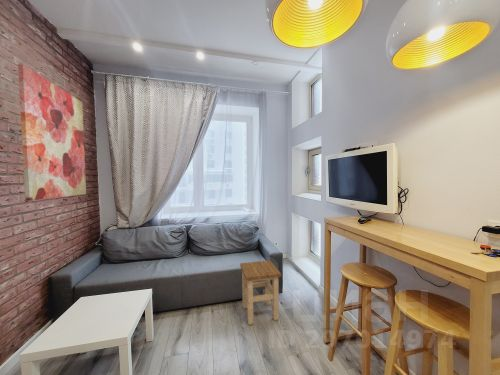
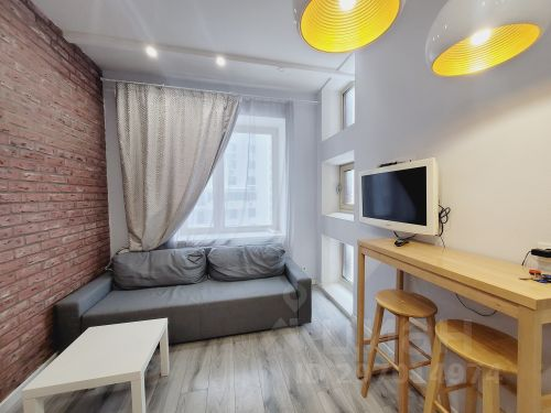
- stool [239,259,282,326]
- wall art [17,63,87,202]
